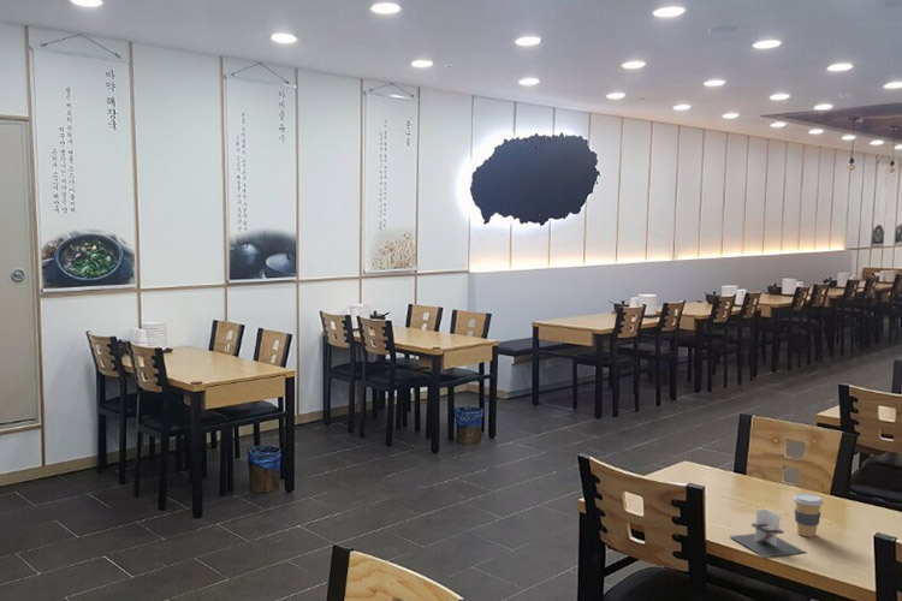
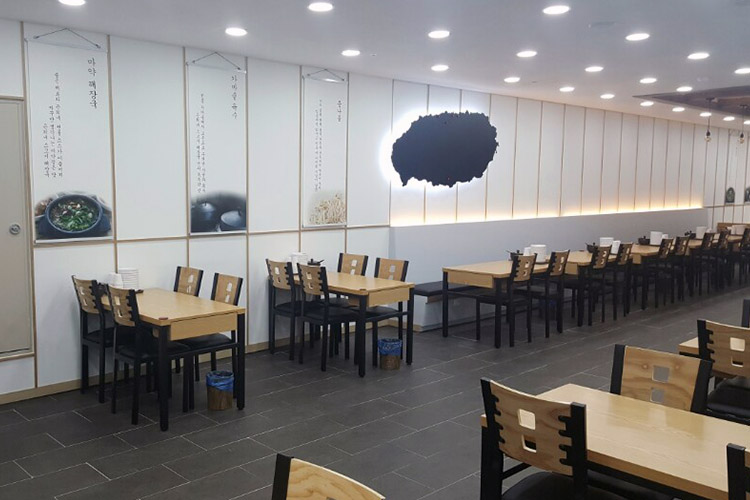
- coffee cup [791,493,825,537]
- napkin holder [729,507,807,559]
